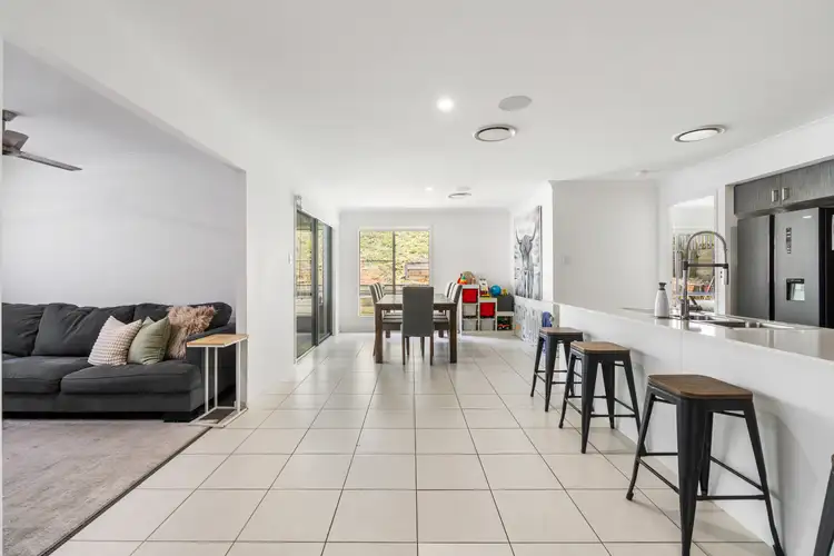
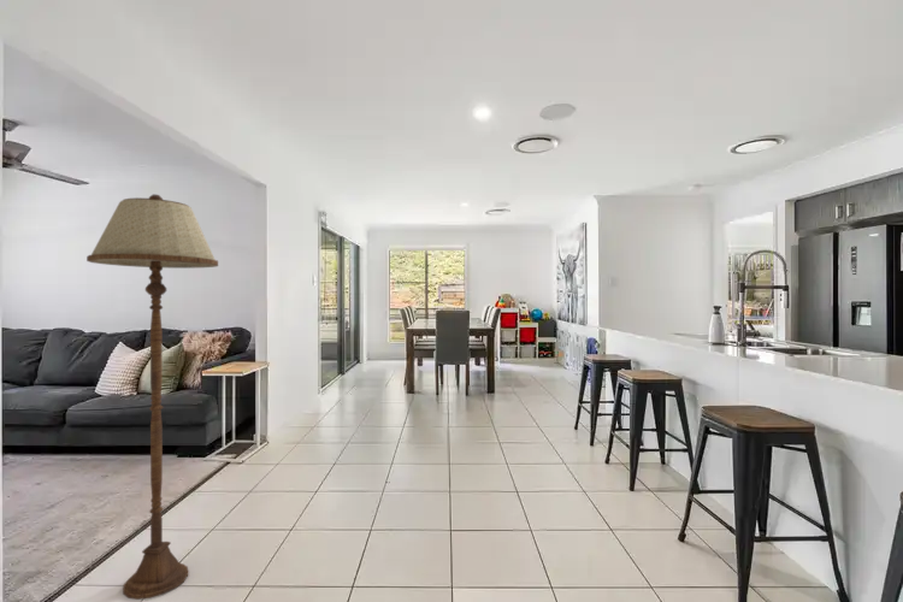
+ floor lamp [85,194,219,601]
